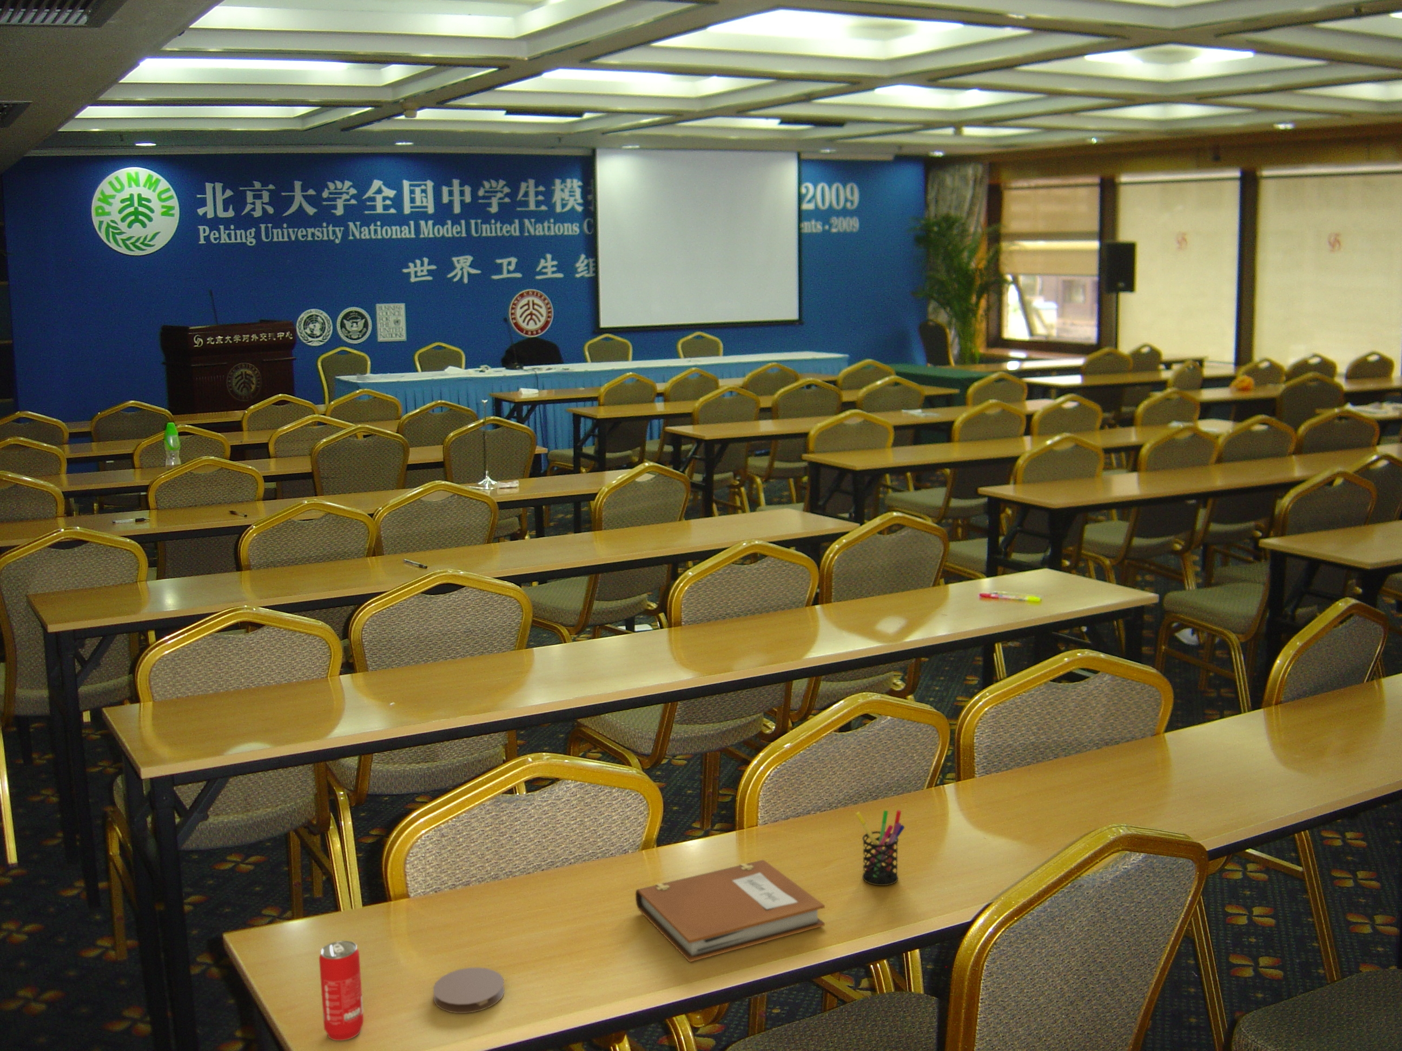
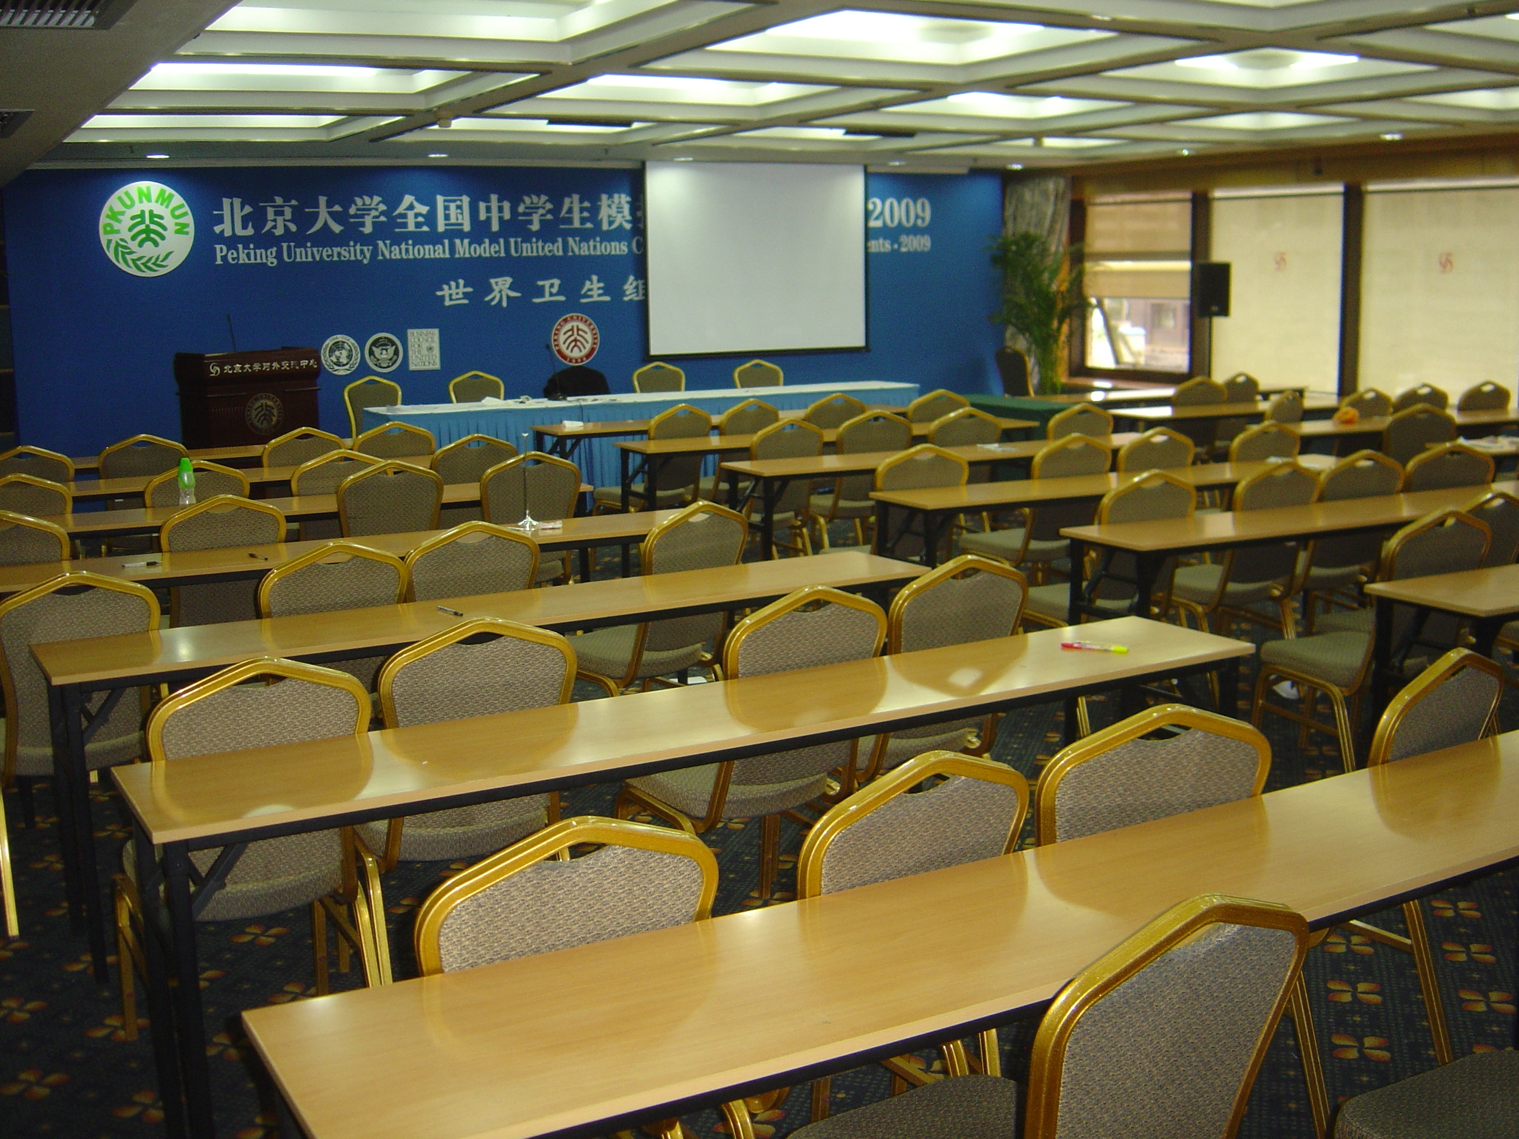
- pen holder [856,809,905,887]
- coaster [433,967,504,1013]
- notebook [635,860,826,963]
- beverage can [319,941,364,1041]
